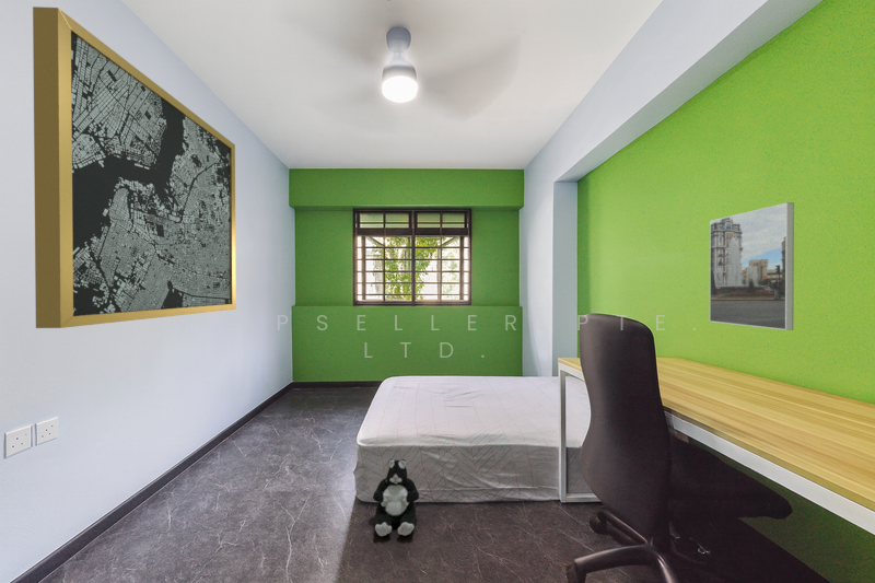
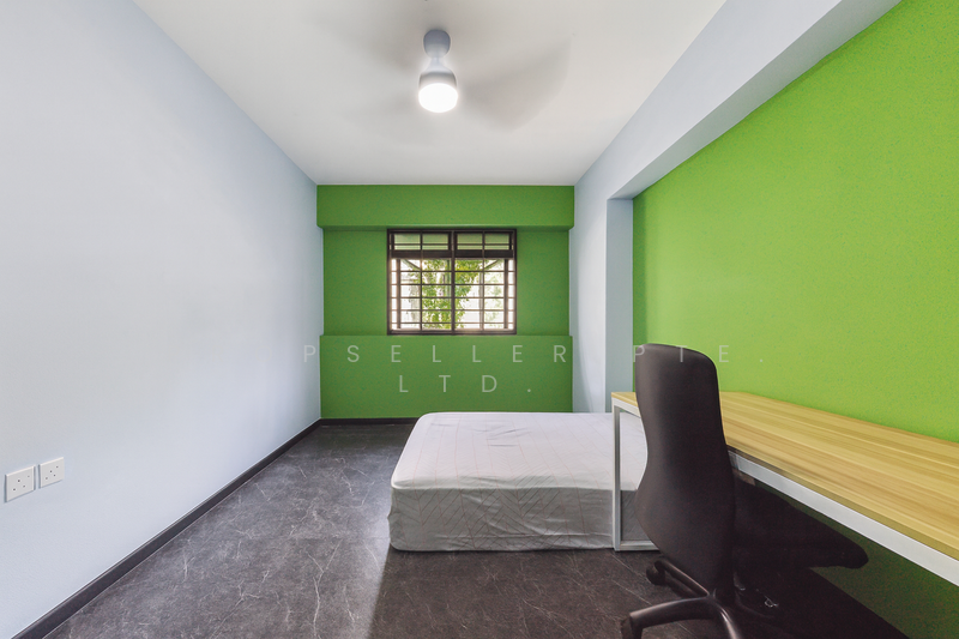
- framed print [709,201,795,331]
- wall art [32,5,237,329]
- plush toy [372,458,420,537]
